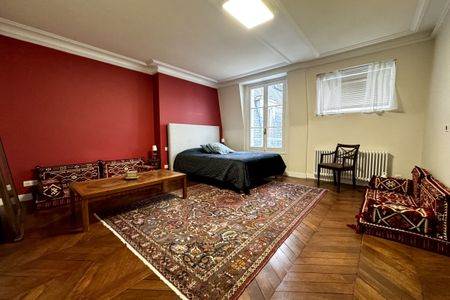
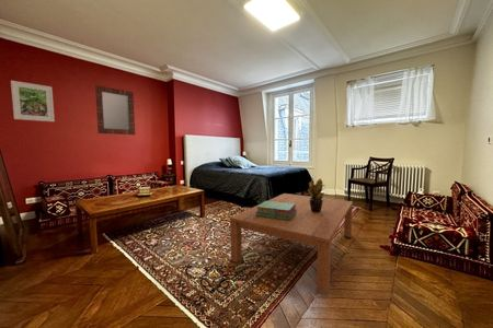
+ coffee table [229,192,354,296]
+ stack of books [255,200,296,221]
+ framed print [10,80,56,122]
+ home mirror [94,84,136,136]
+ potted plant [307,176,326,212]
